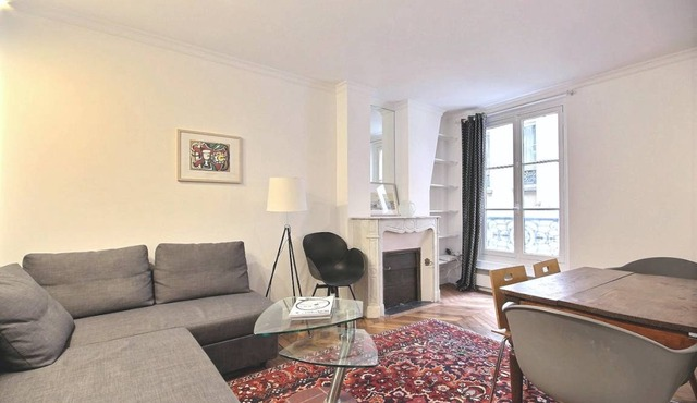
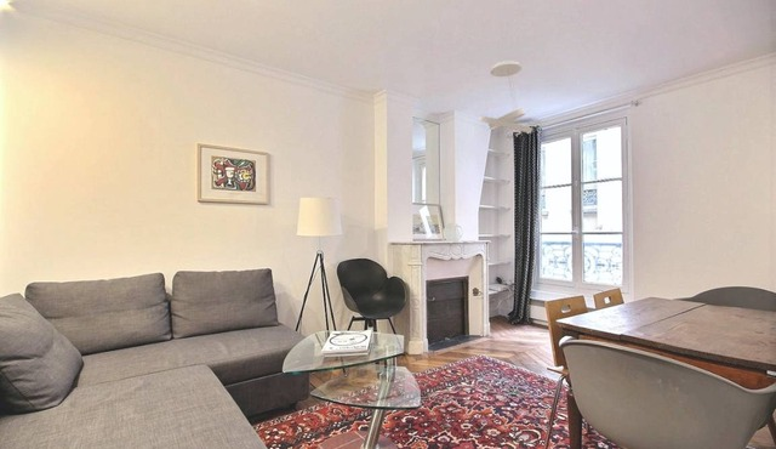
+ ceiling light fixture [479,59,534,135]
